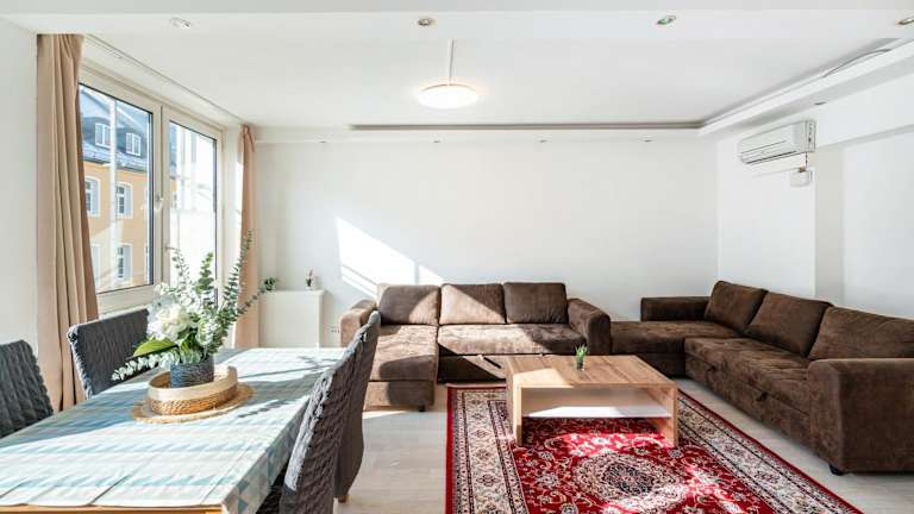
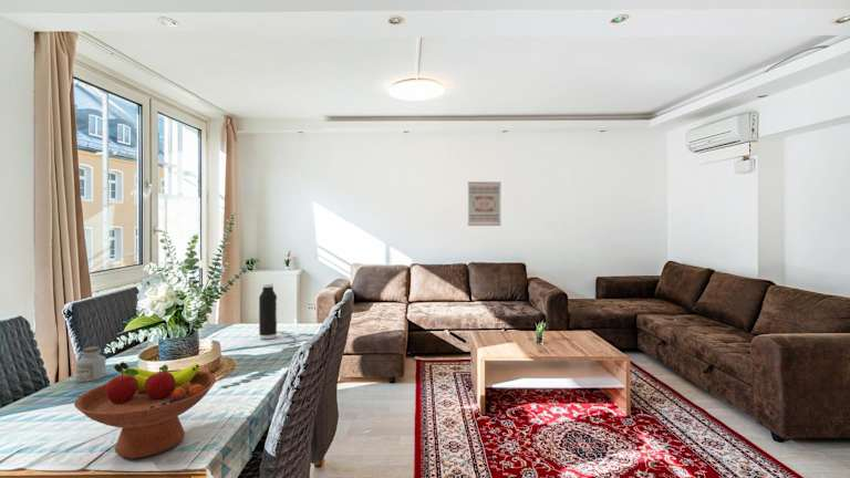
+ water bottle [258,282,278,340]
+ jar [75,345,106,383]
+ fruit bowl [73,361,217,459]
+ wall art [467,180,502,227]
